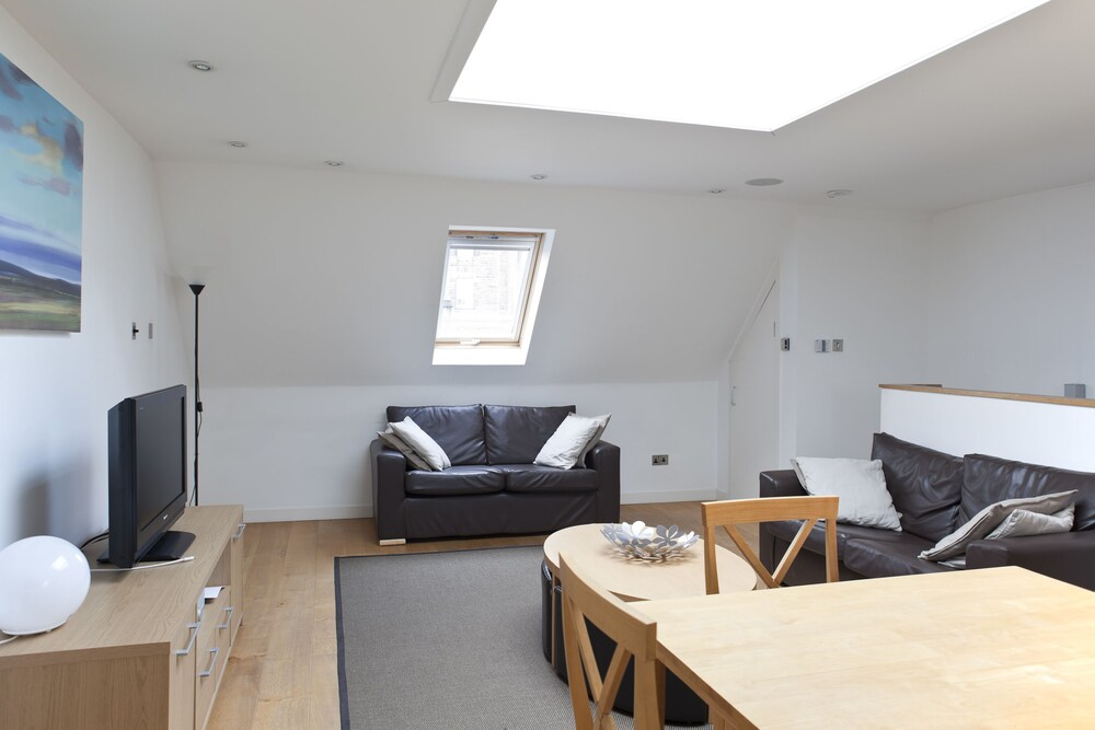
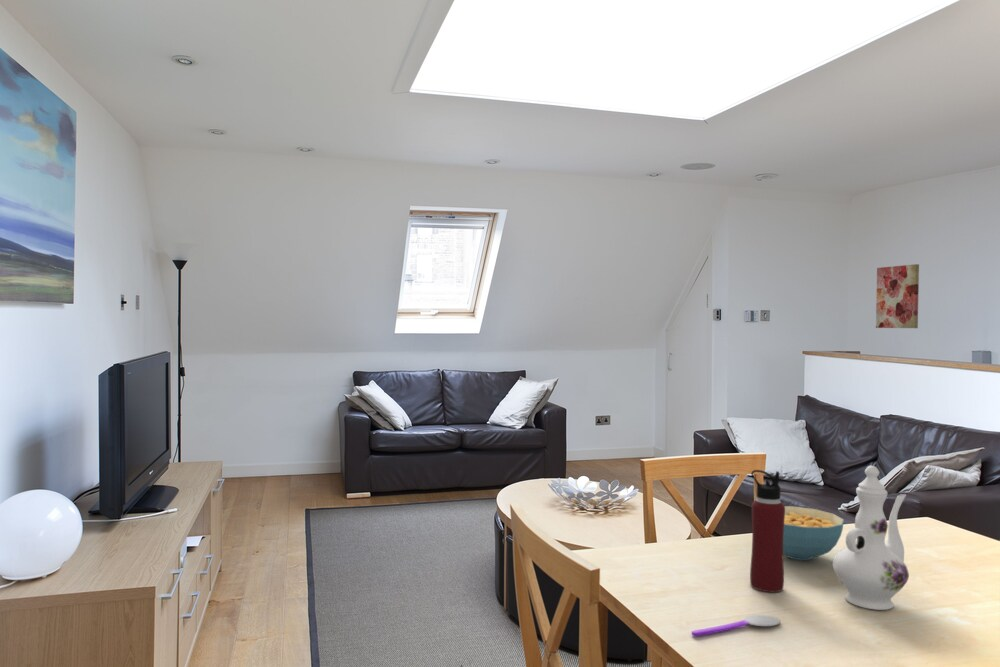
+ cereal bowl [783,505,845,561]
+ spoon [691,614,781,637]
+ wall art [875,263,920,329]
+ chinaware [832,465,910,611]
+ water bottle [749,469,785,593]
